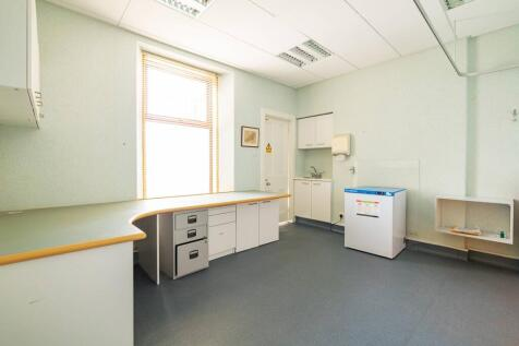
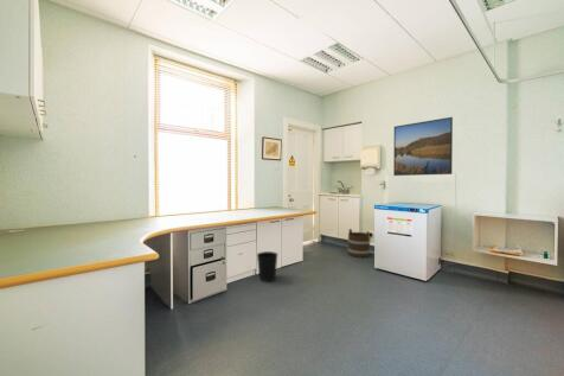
+ bucket [347,228,371,259]
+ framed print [392,116,454,177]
+ wastebasket [256,250,280,283]
